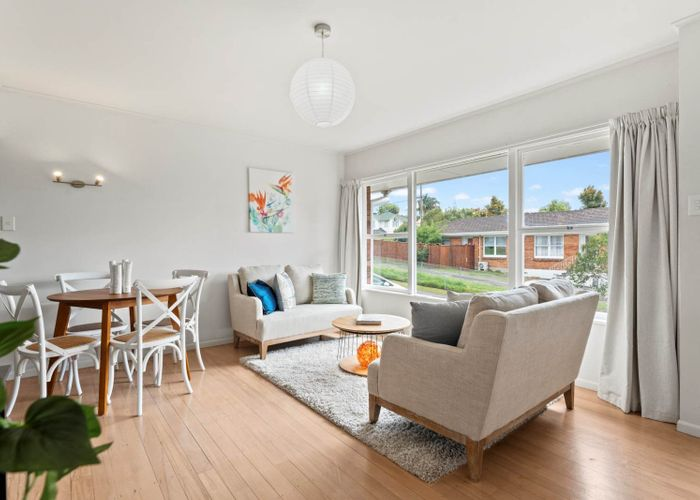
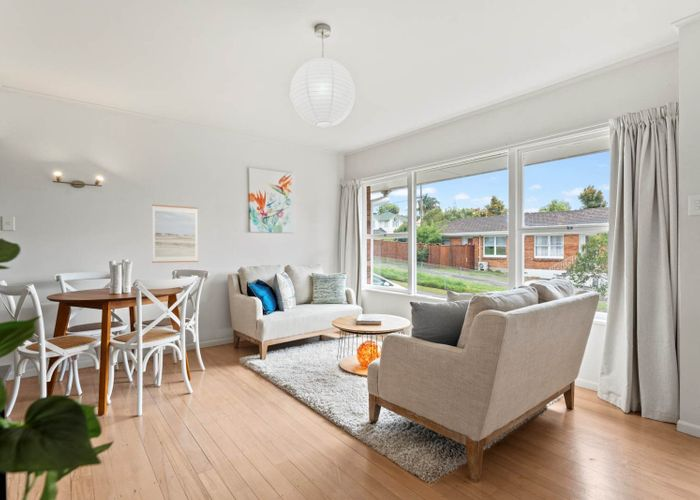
+ wall art [151,203,199,264]
